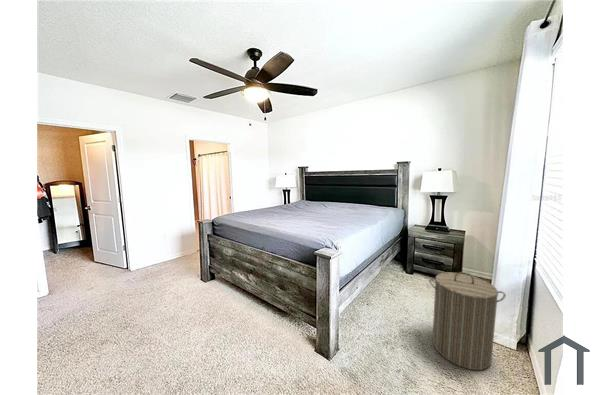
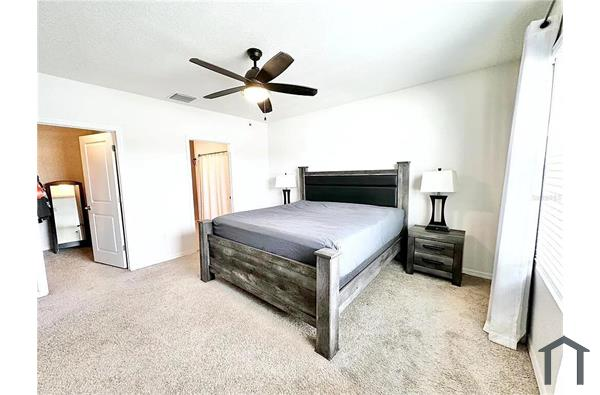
- laundry hamper [428,271,507,371]
